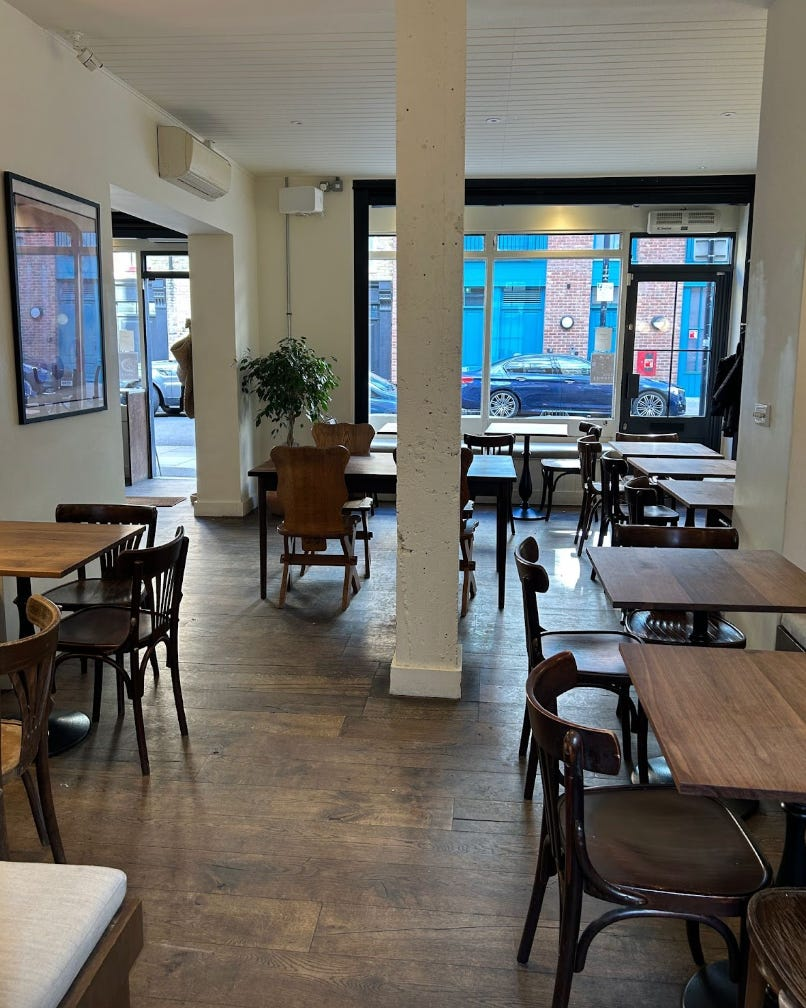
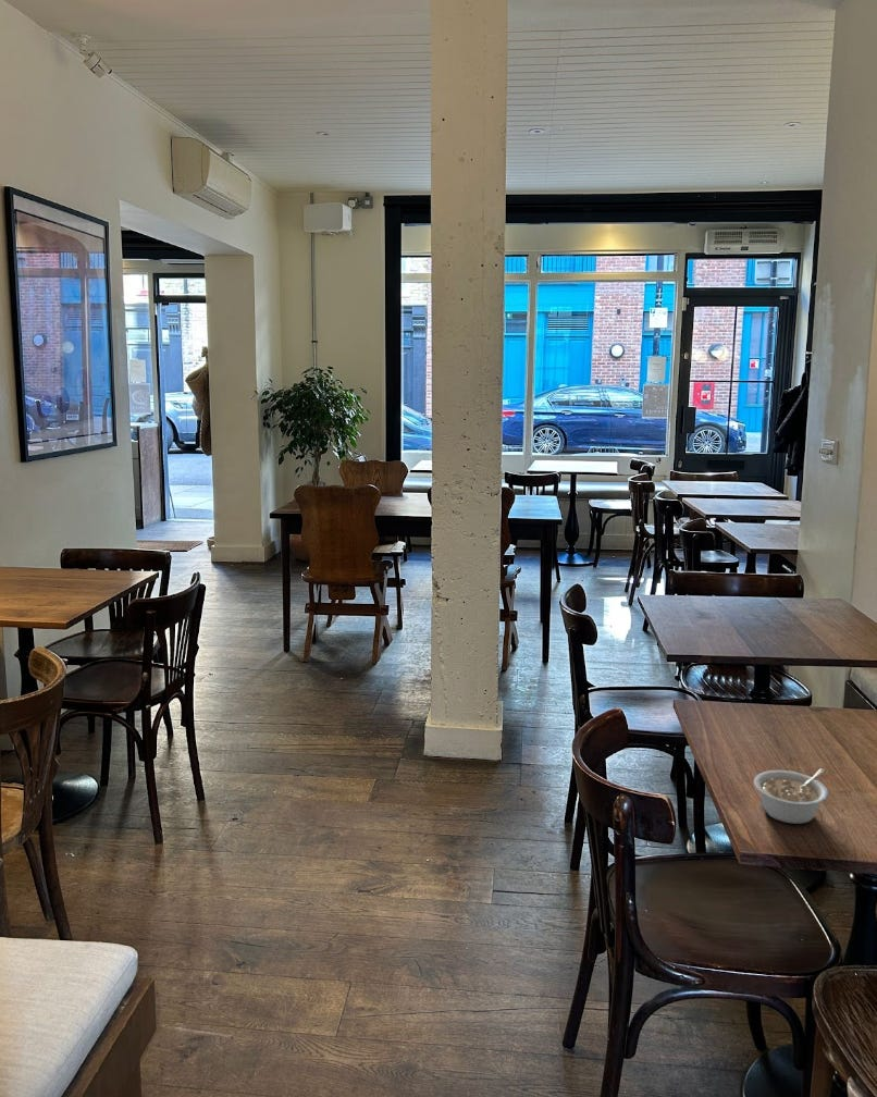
+ legume [753,768,829,825]
